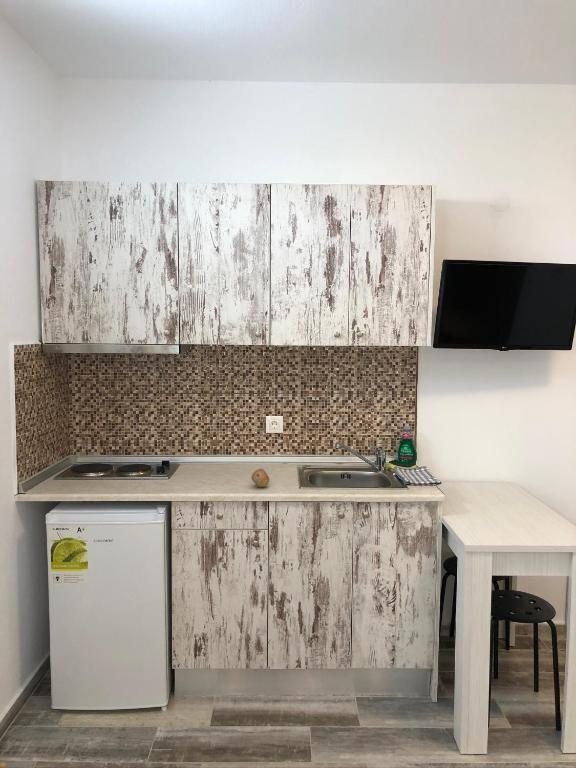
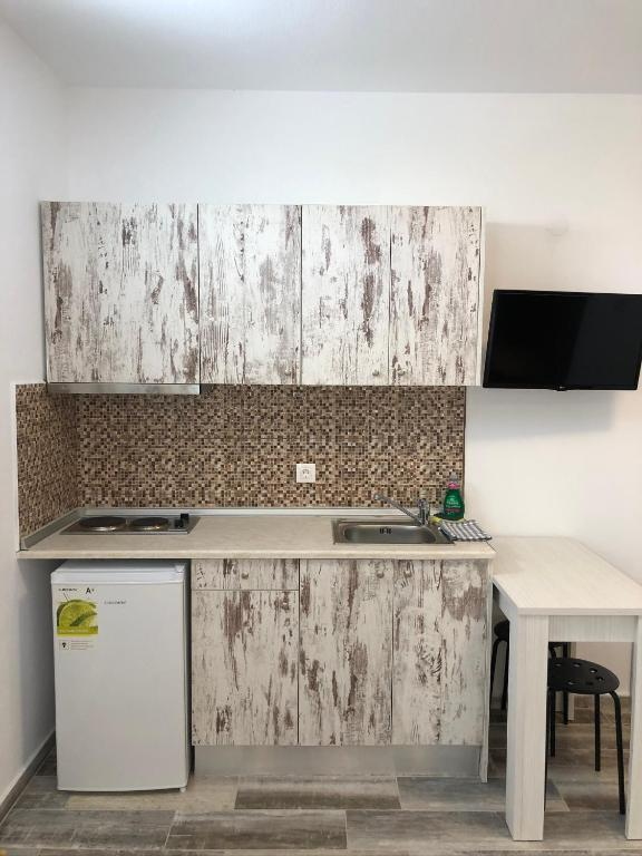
- fruit [251,468,270,488]
